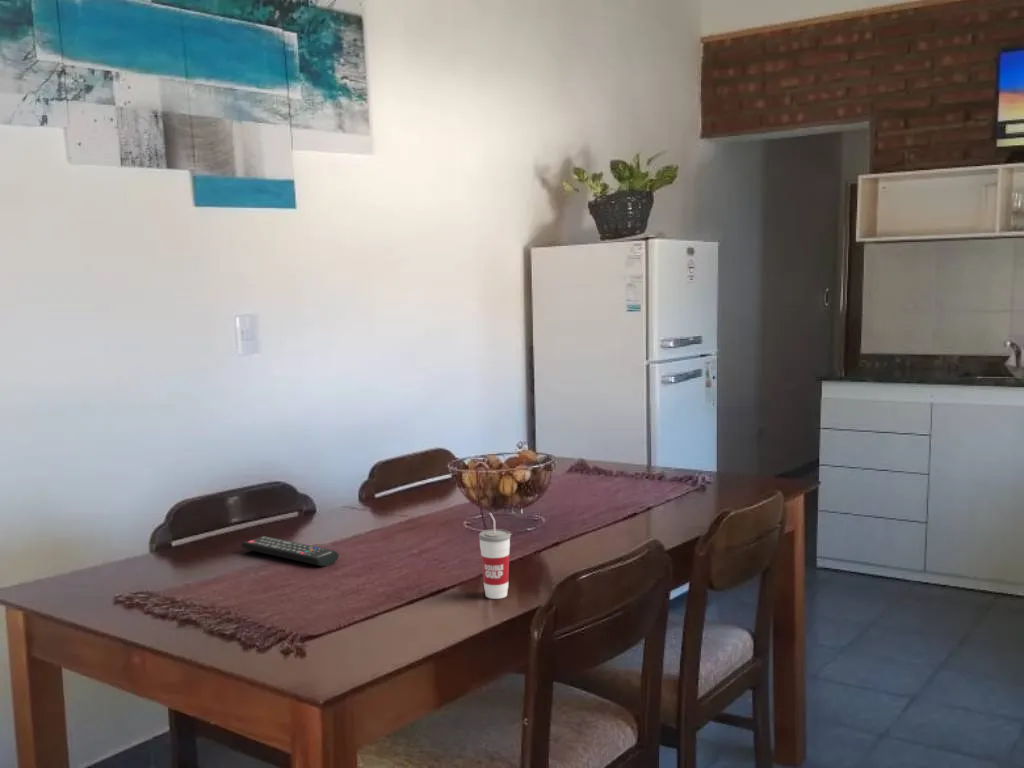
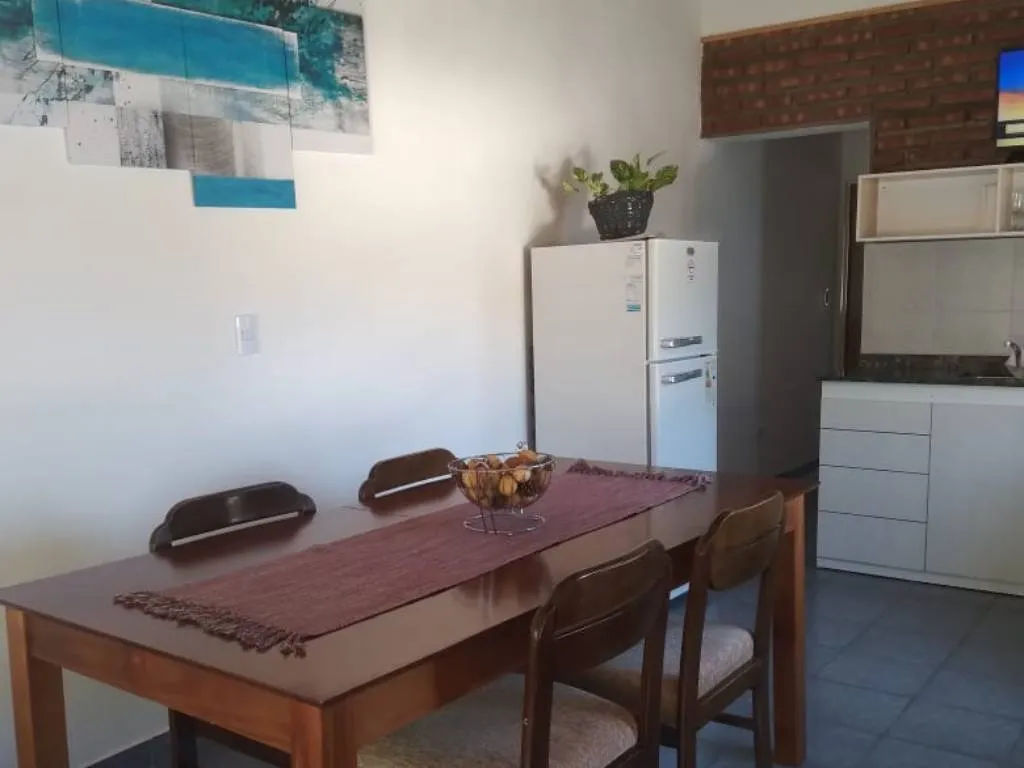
- remote control [240,535,340,568]
- cup [478,512,512,600]
